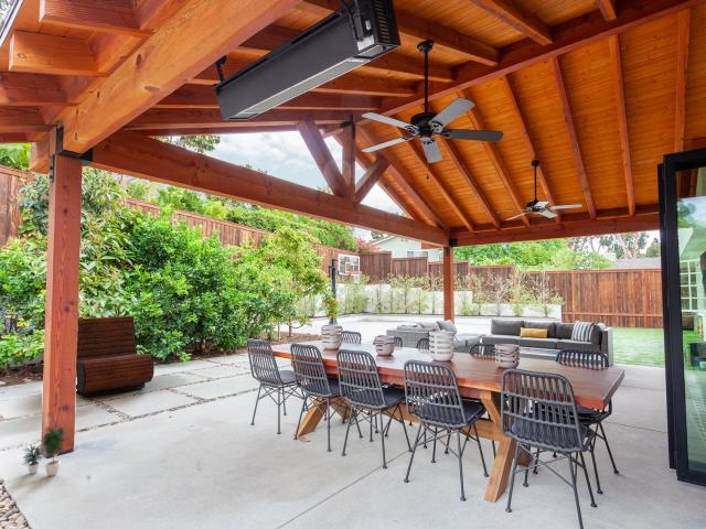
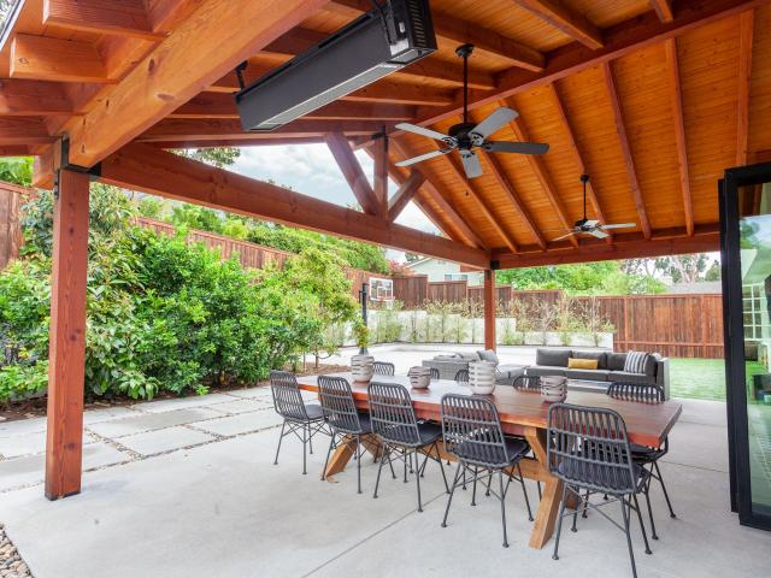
- potted plant [21,424,68,477]
- lounge chair [75,315,156,398]
